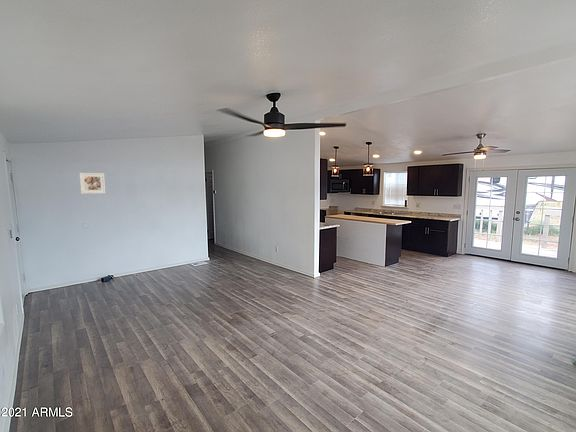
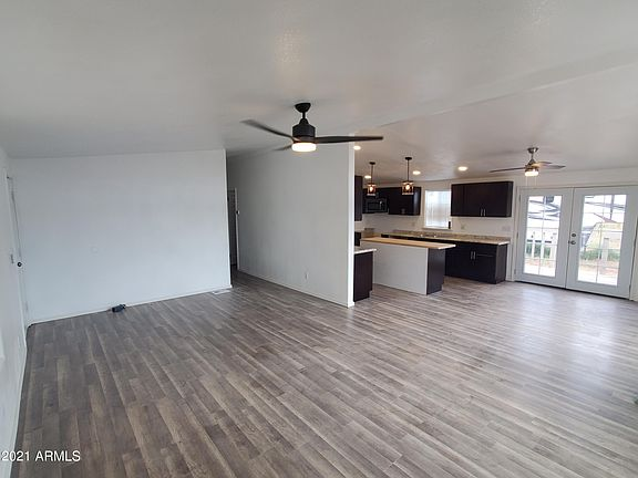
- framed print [78,172,106,195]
